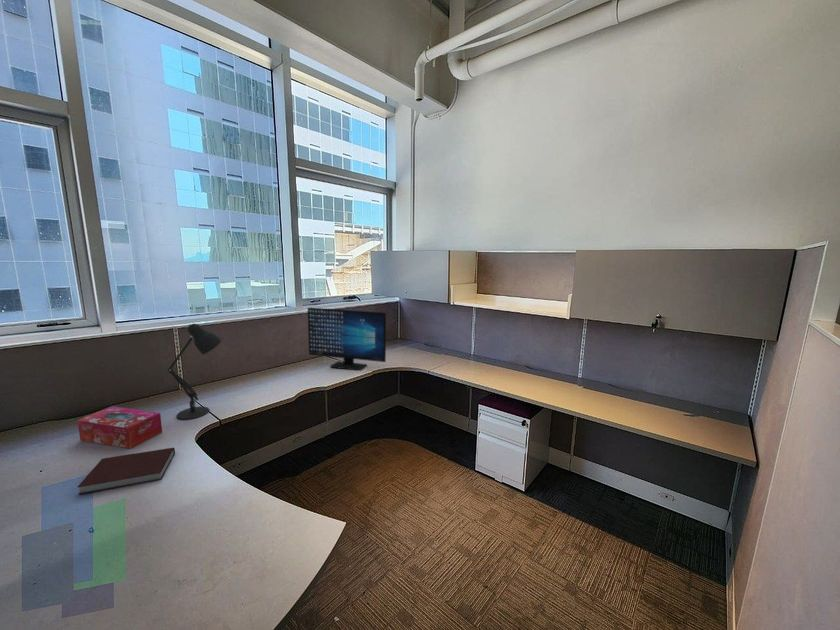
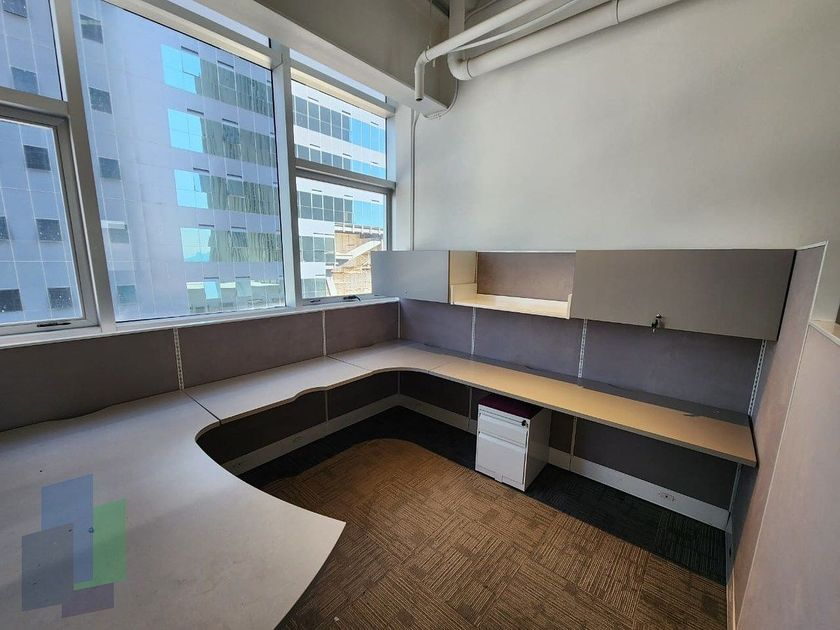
- computer monitor [307,307,387,372]
- desk lamp [166,322,223,421]
- notebook [77,447,176,496]
- tissue box [76,405,163,449]
